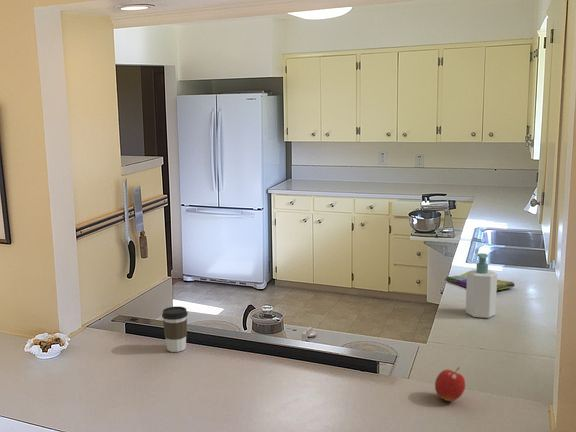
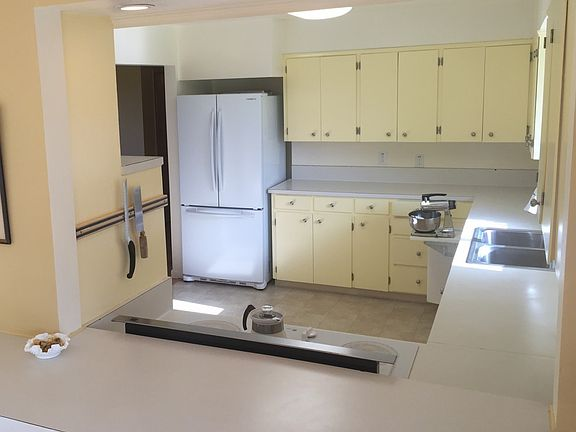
- dish towel [444,272,516,291]
- soap bottle [465,252,498,319]
- coffee cup [161,305,189,353]
- fruit [434,367,466,402]
